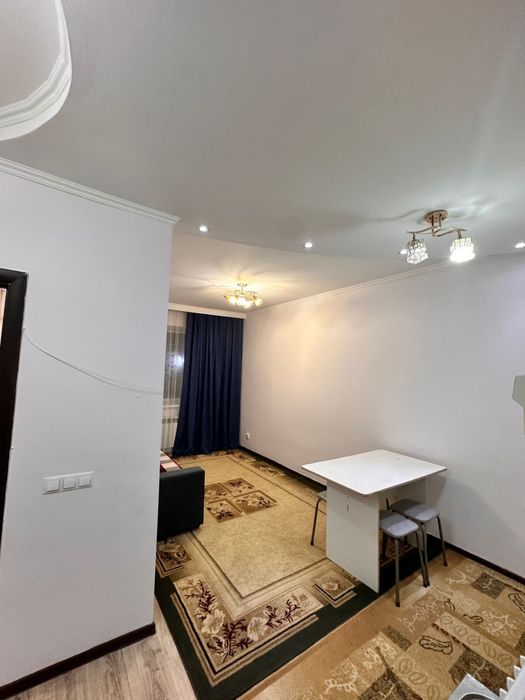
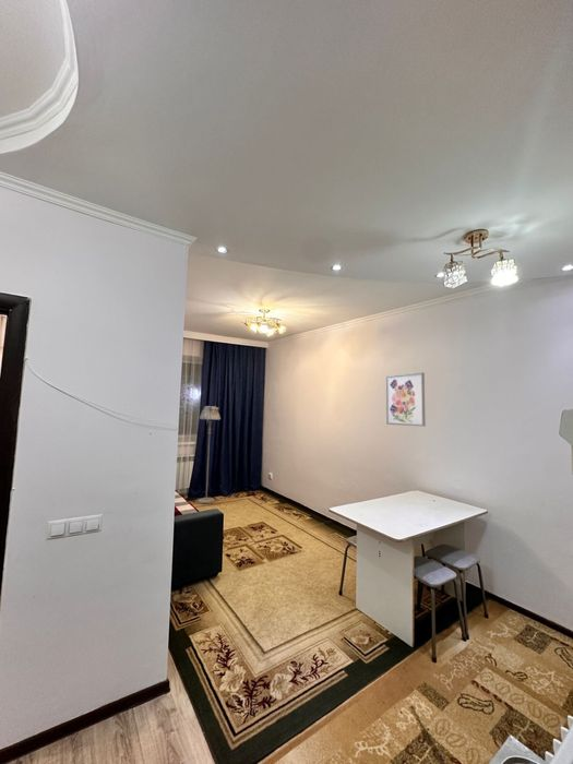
+ wall art [385,371,427,428]
+ floor lamp [196,405,222,504]
